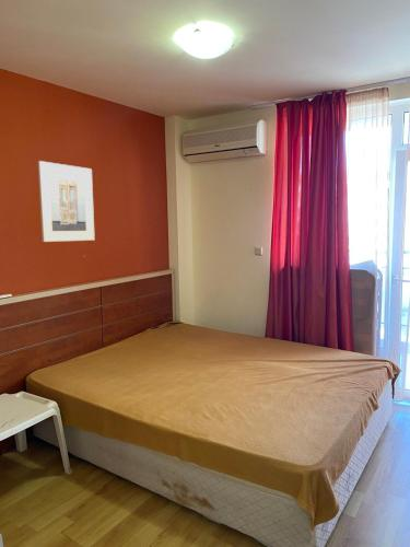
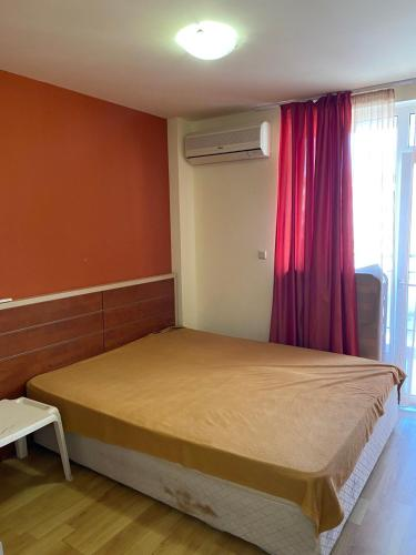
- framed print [37,160,95,243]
